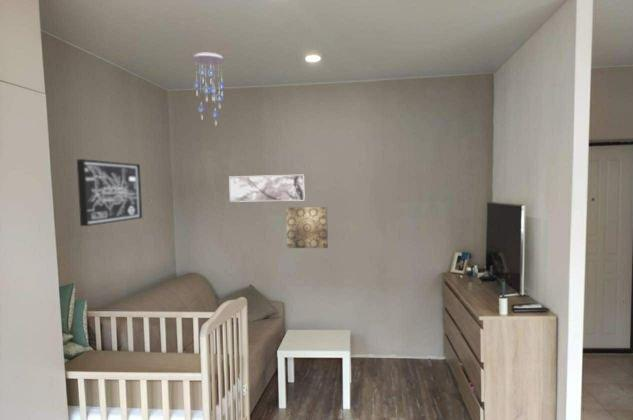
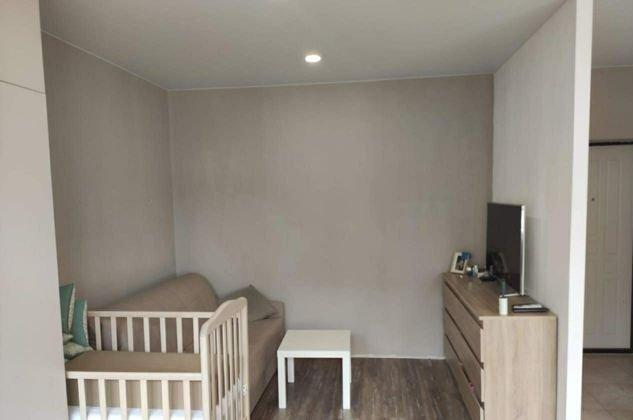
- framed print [228,174,306,203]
- ceiling mobile [191,52,226,126]
- wall art [76,158,143,227]
- wall art [285,206,329,249]
